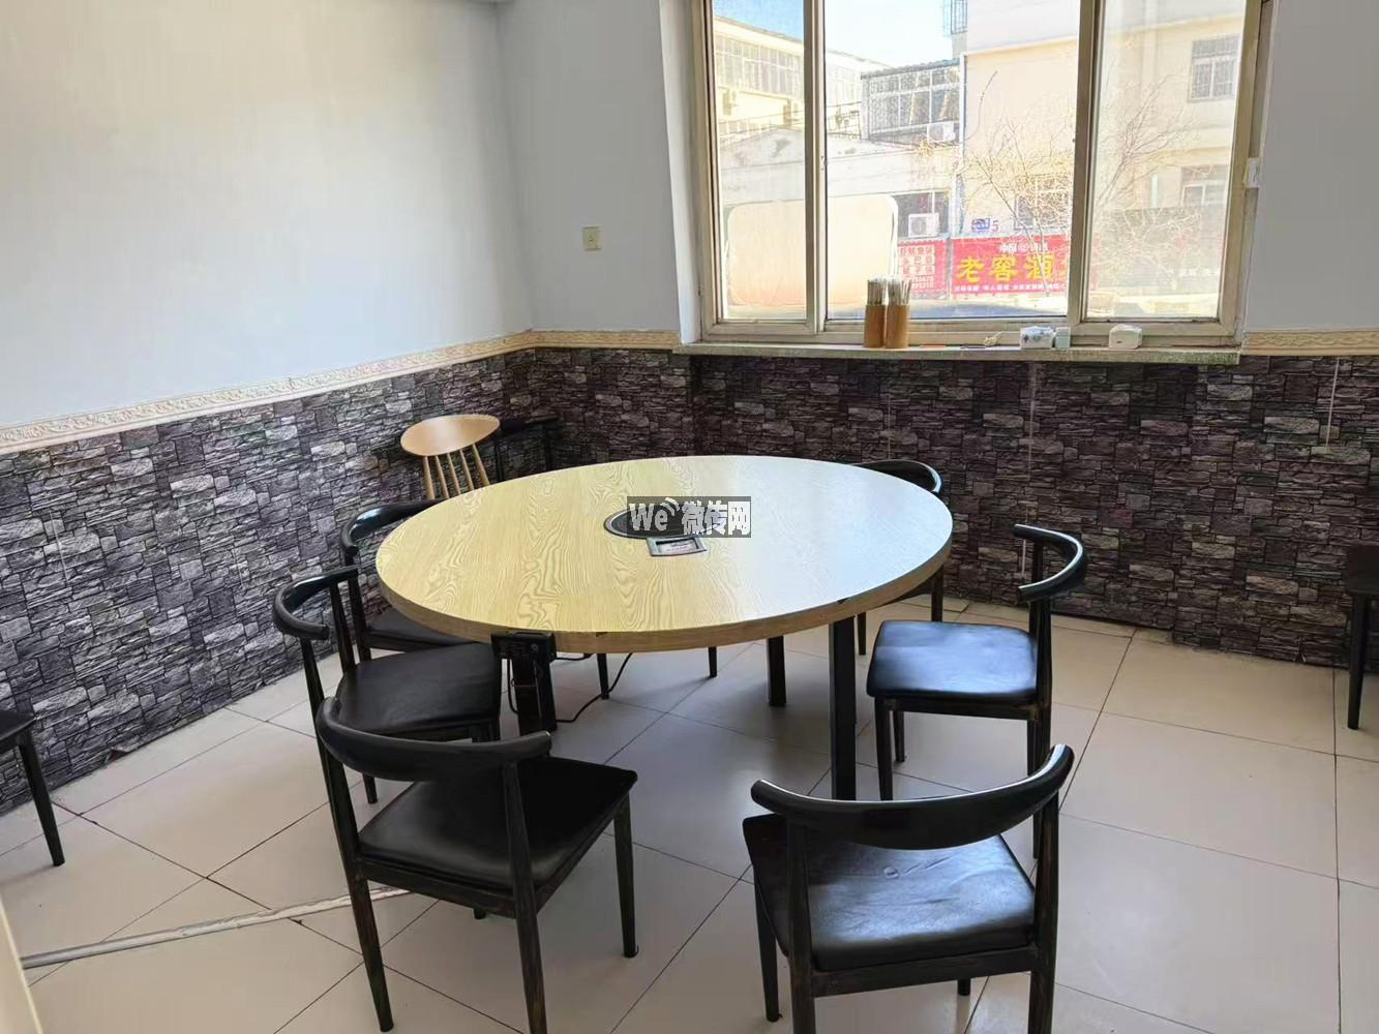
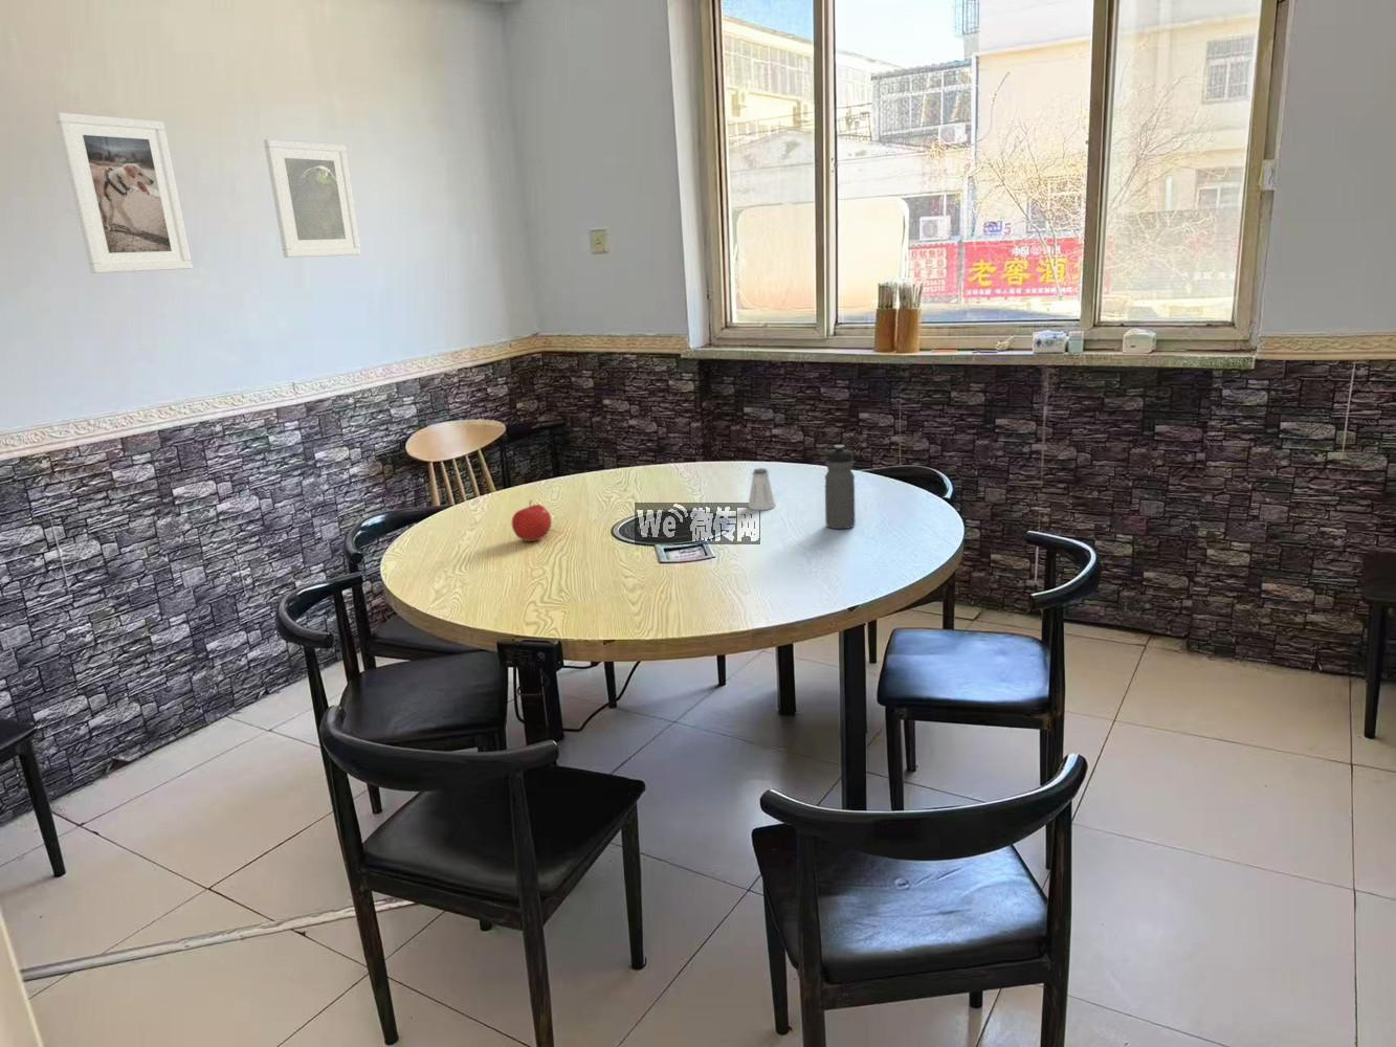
+ saltshaker [747,467,777,511]
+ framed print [54,111,194,274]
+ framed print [263,139,362,258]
+ water bottle [824,444,856,530]
+ fruit [512,499,552,542]
